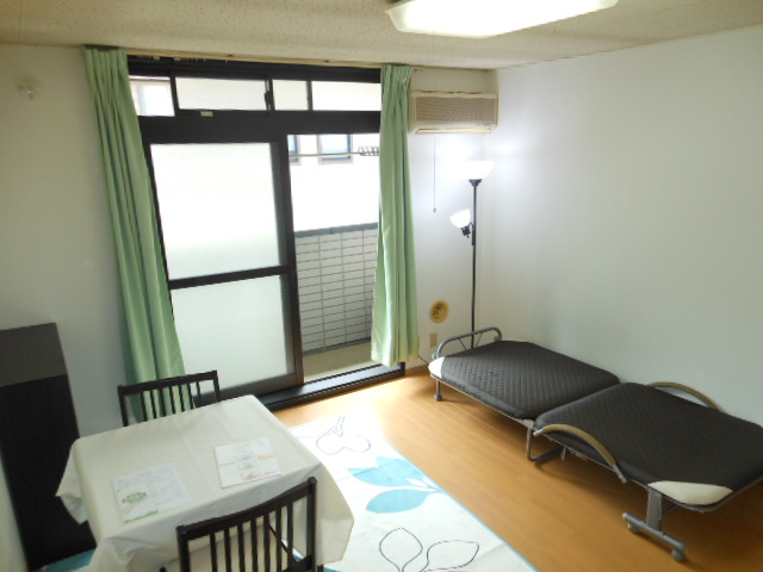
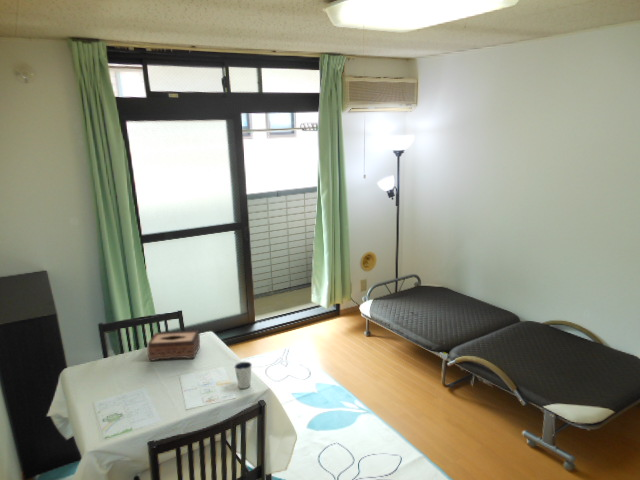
+ tissue box [146,329,201,362]
+ dixie cup [233,361,253,389]
